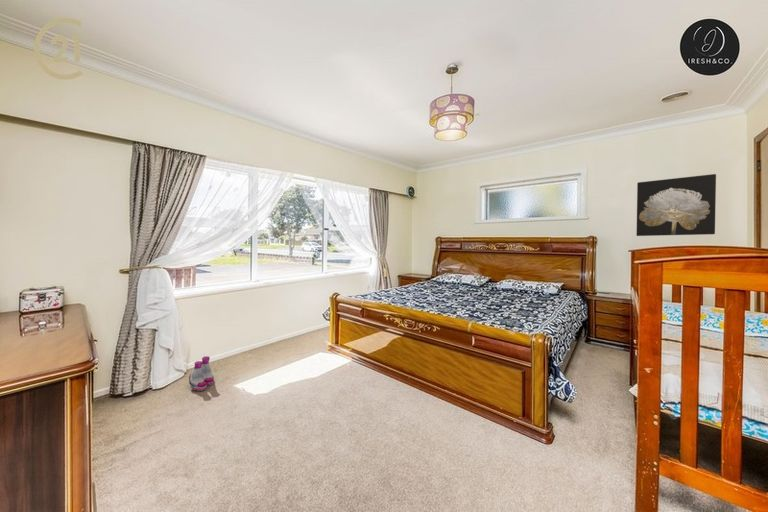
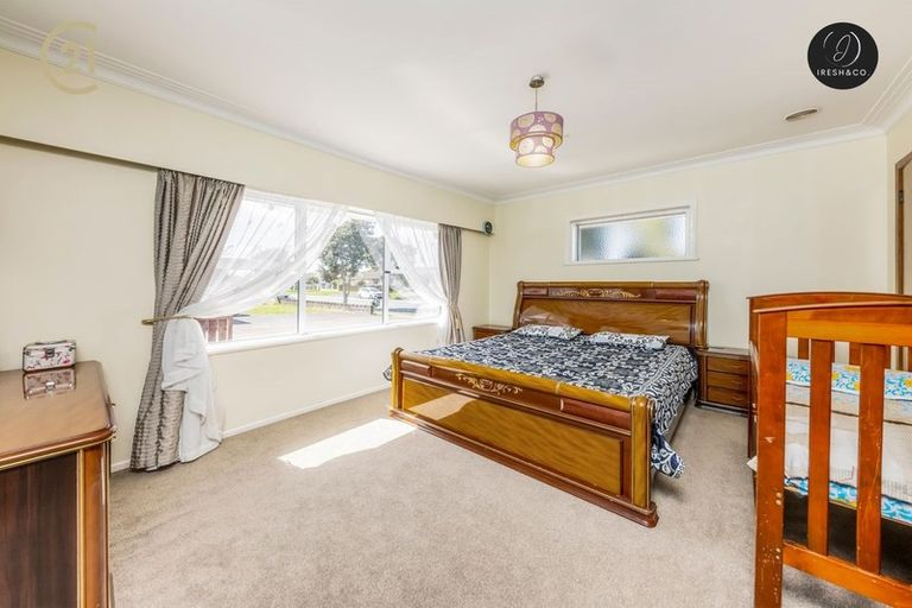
- boots [188,355,215,392]
- wall art [635,173,717,237]
